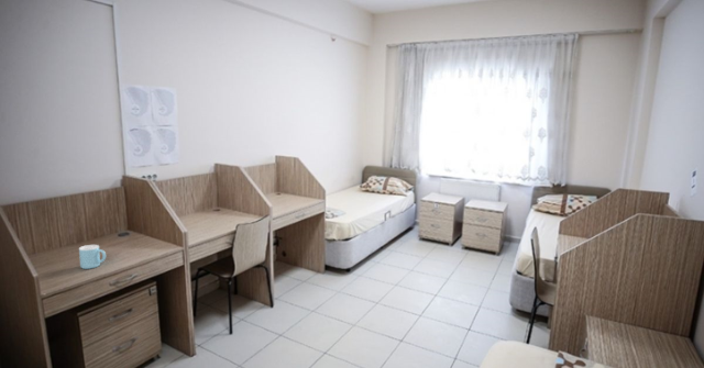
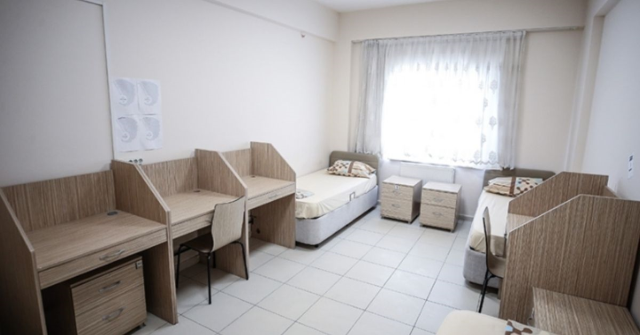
- mug [78,244,107,270]
